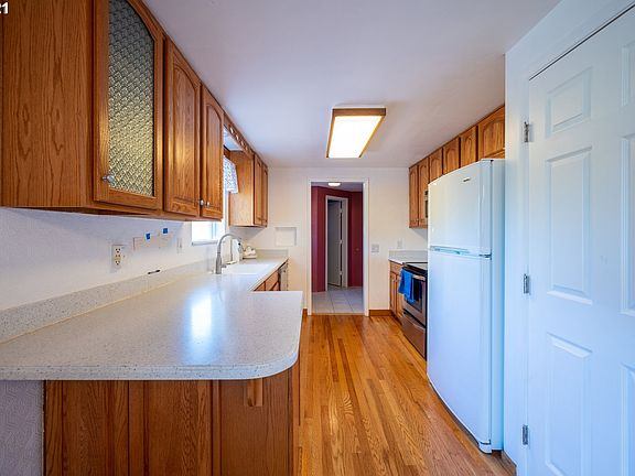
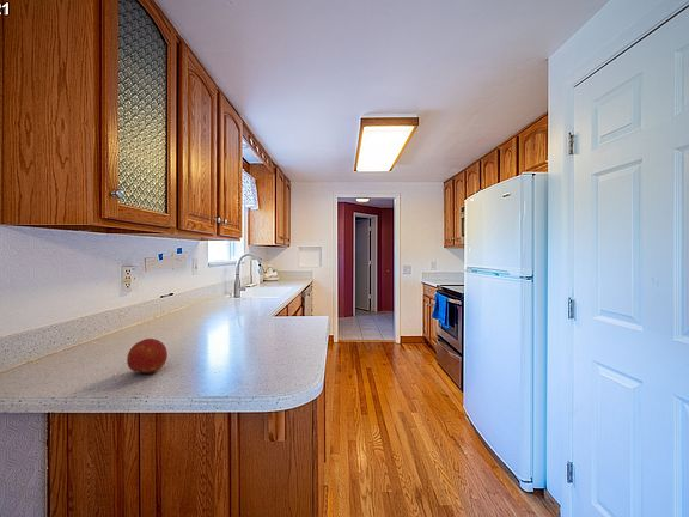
+ fruit [126,337,169,375]
